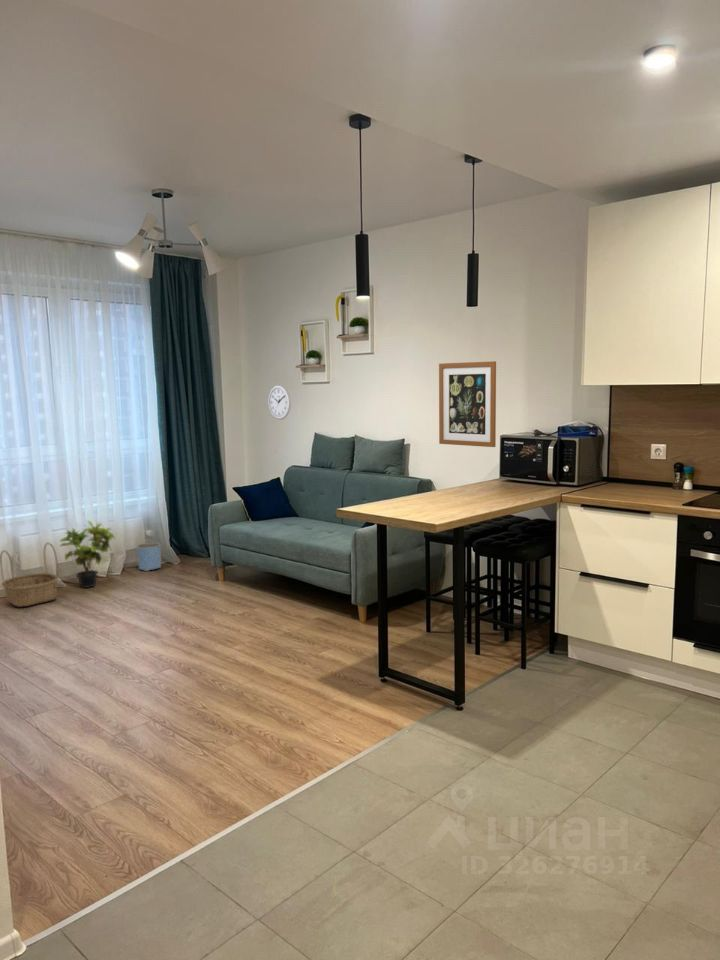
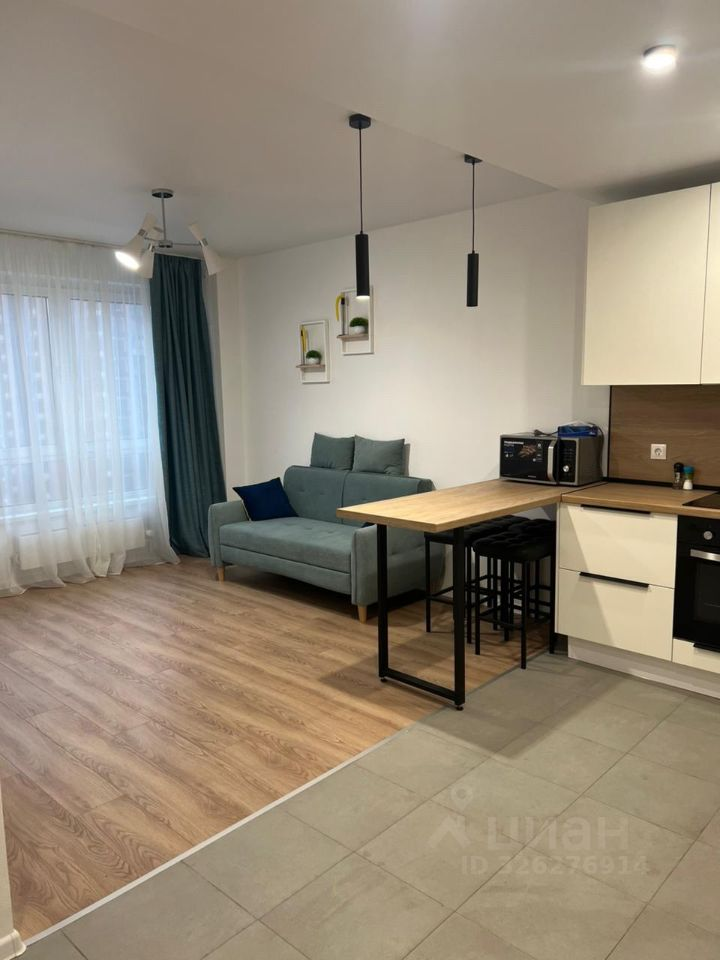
- wall art [438,360,497,448]
- basket [0,542,59,608]
- potted plant [59,520,116,589]
- planter [136,541,162,572]
- wall clock [267,384,292,421]
